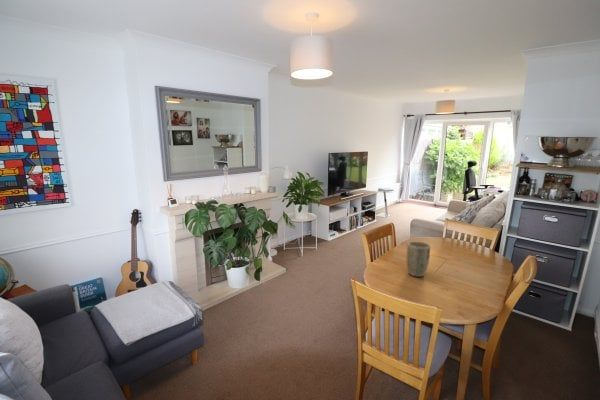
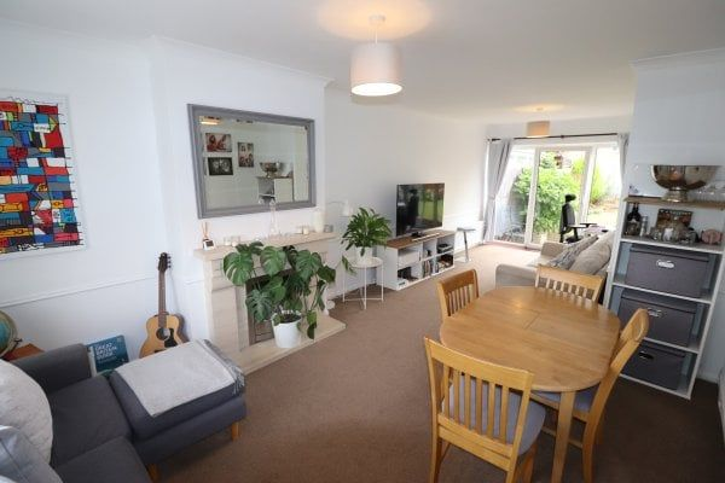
- plant pot [406,241,431,278]
